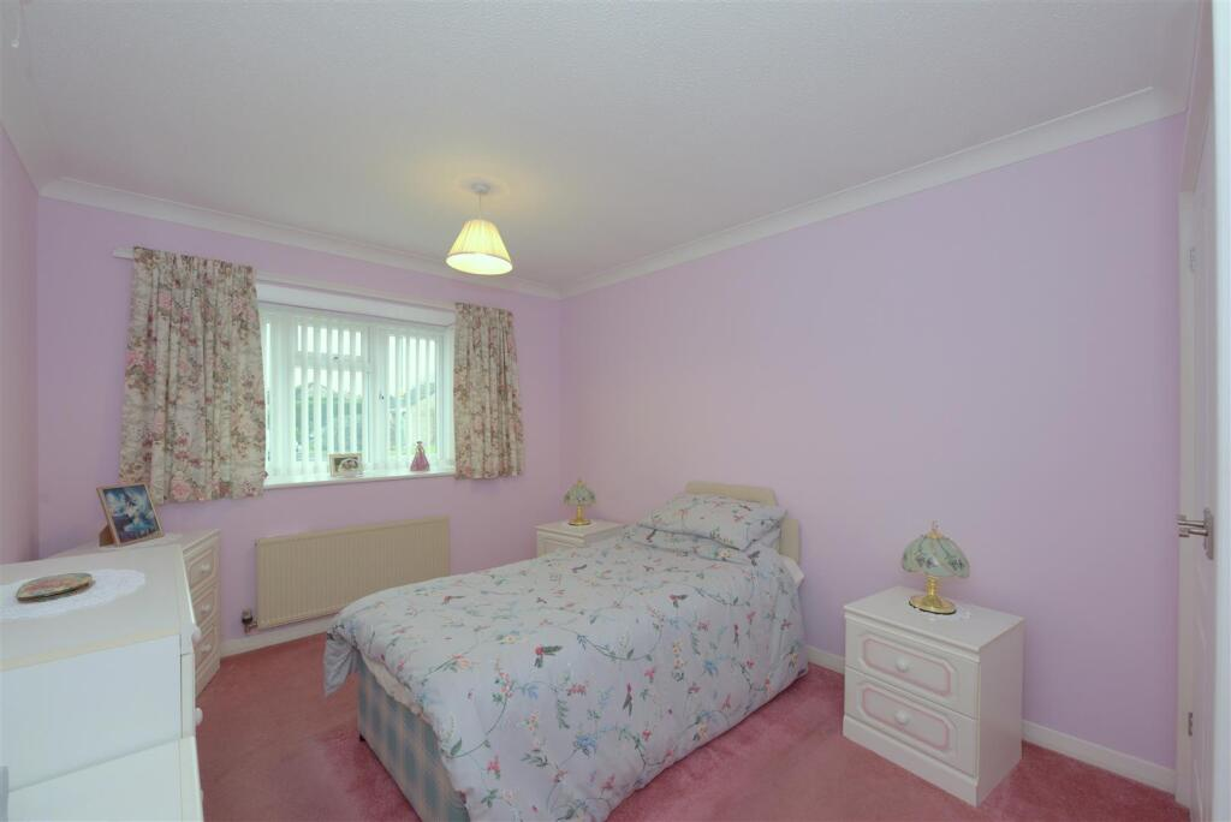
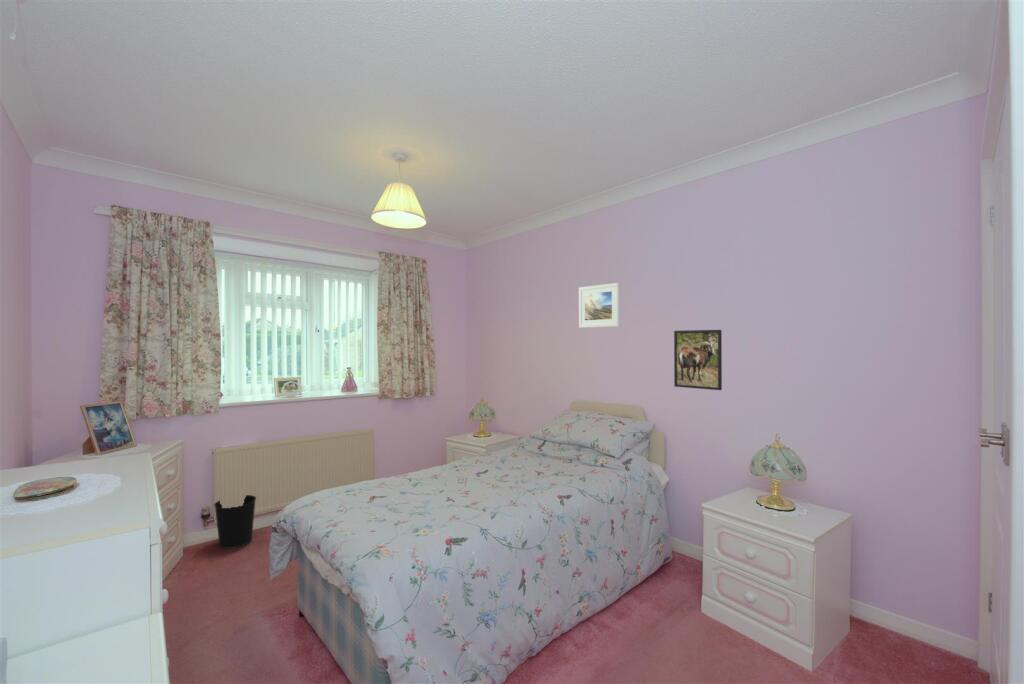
+ wastebasket [213,494,257,550]
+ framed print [578,282,621,329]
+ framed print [673,329,723,391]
